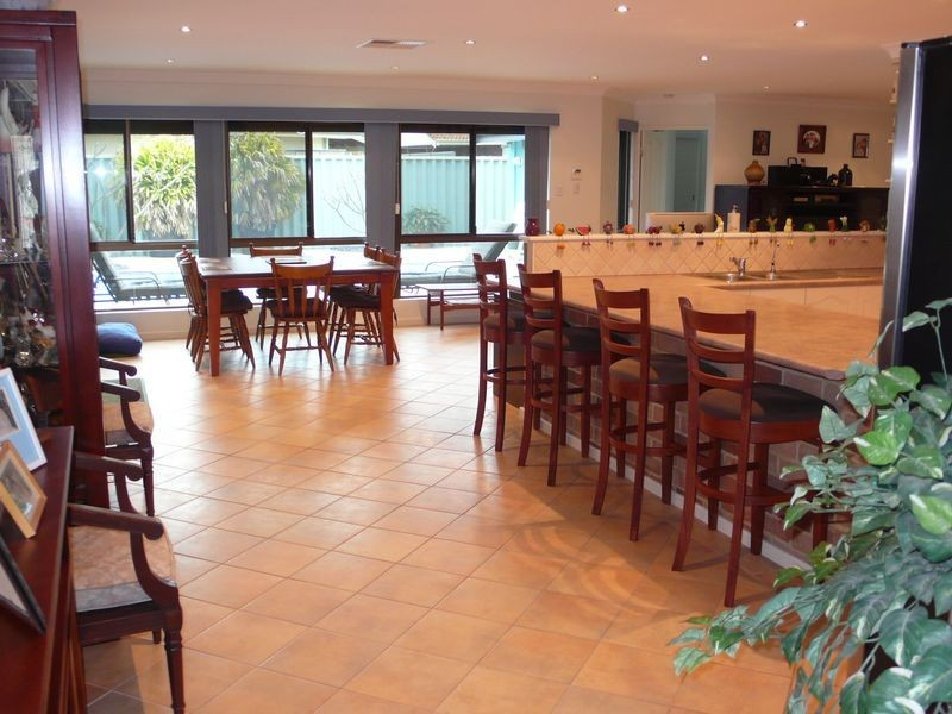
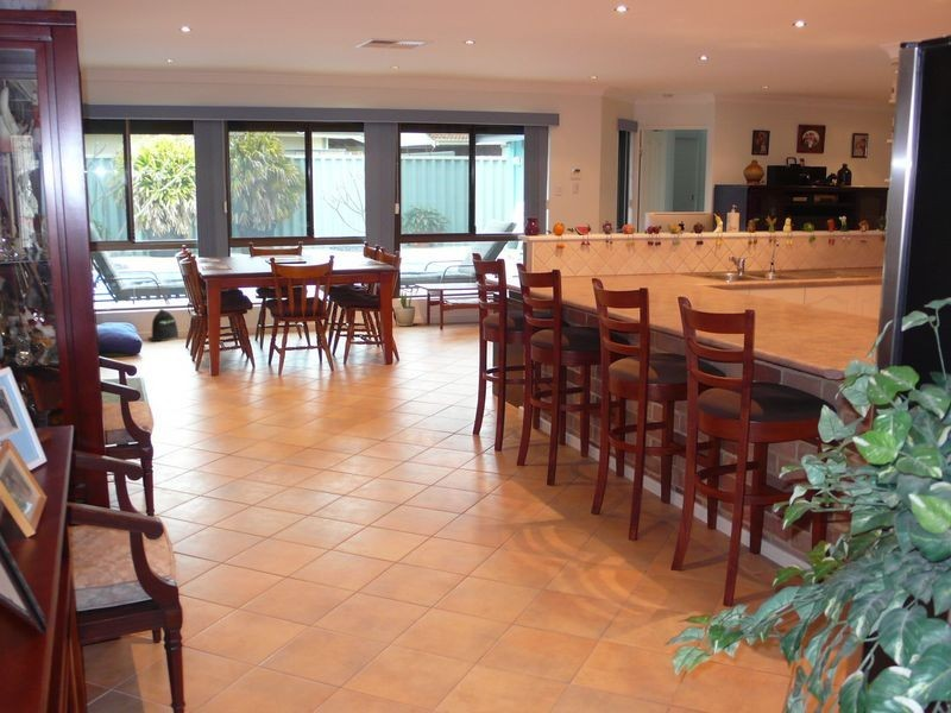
+ potted plant [393,288,416,327]
+ backpack [146,308,180,342]
